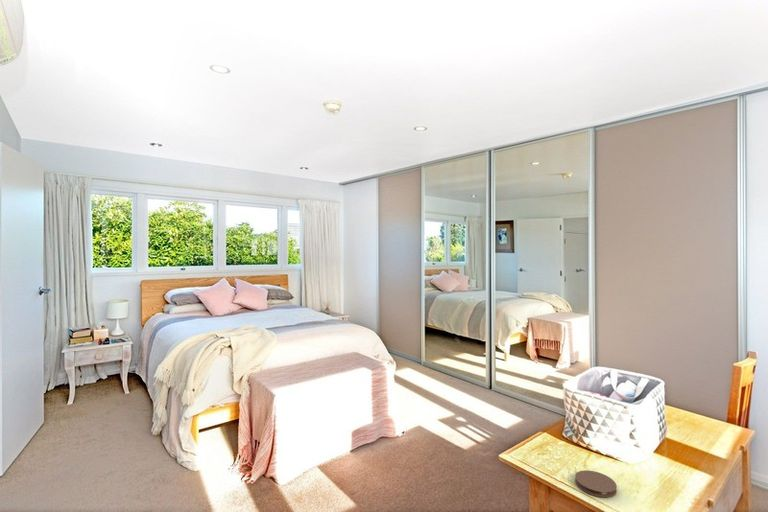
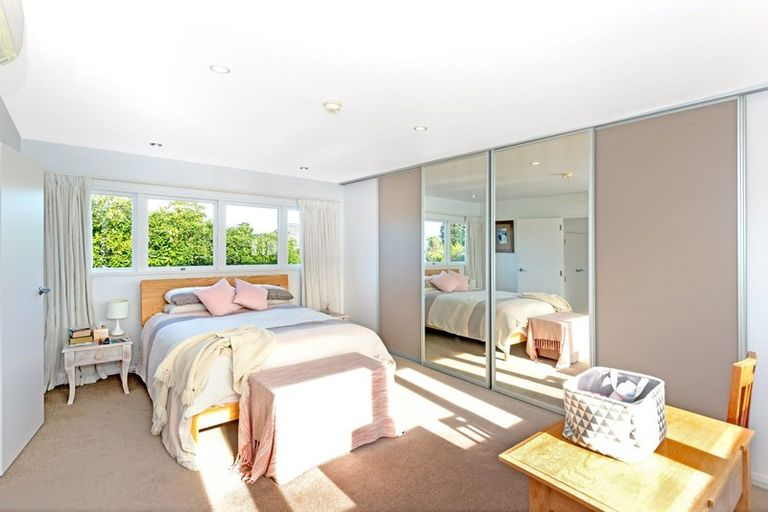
- coaster [574,469,618,498]
